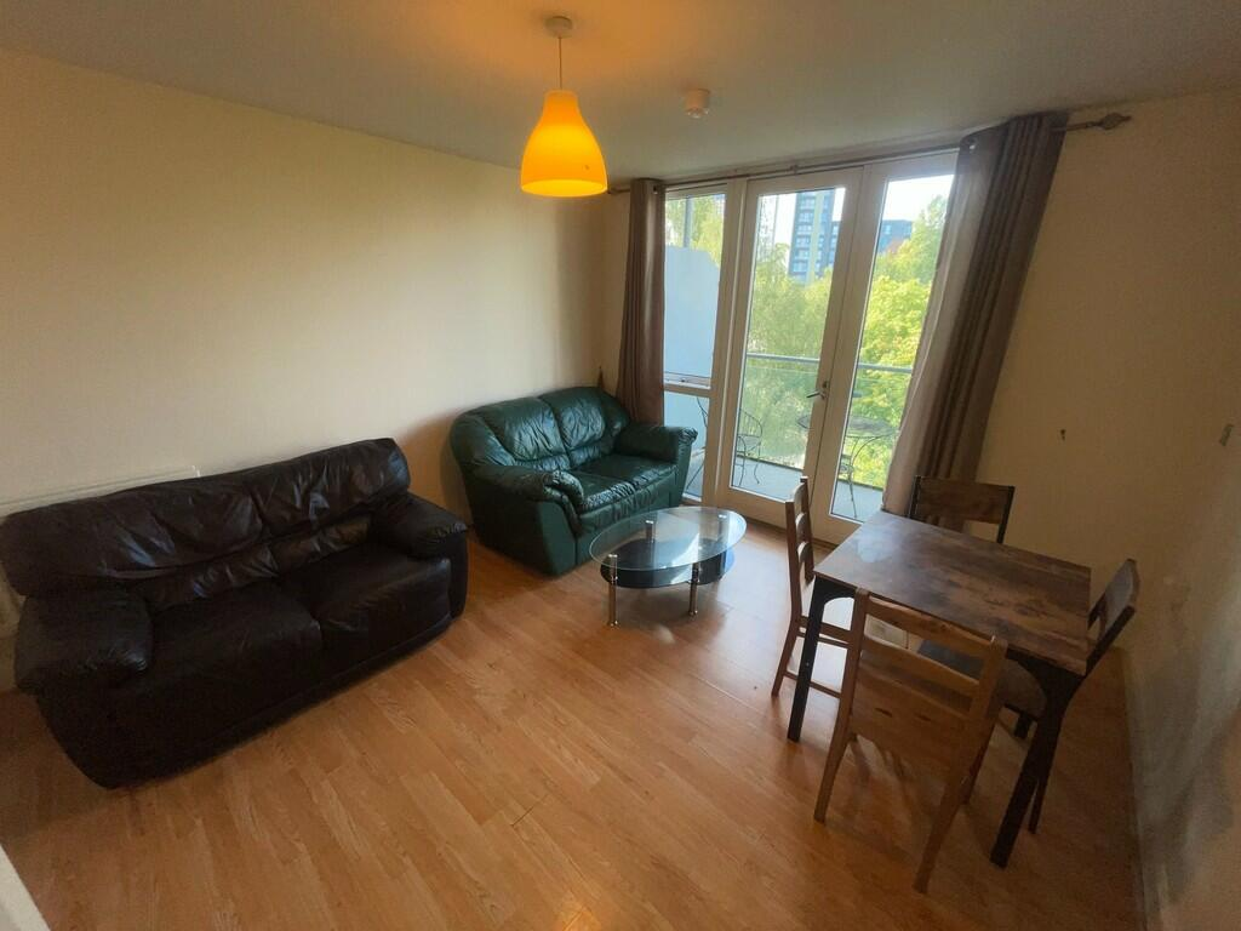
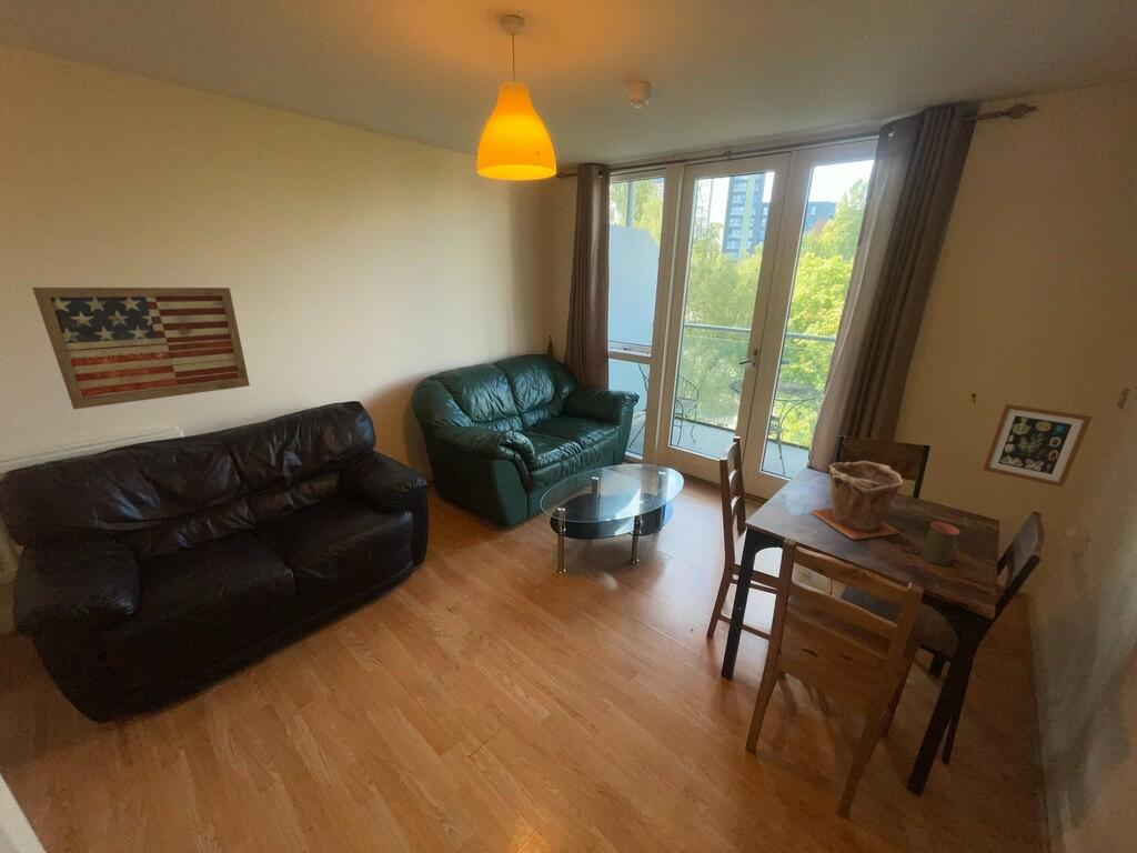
+ wall art [31,287,251,410]
+ wall art [982,403,1093,489]
+ plant pot [809,460,904,541]
+ cup [920,521,960,566]
